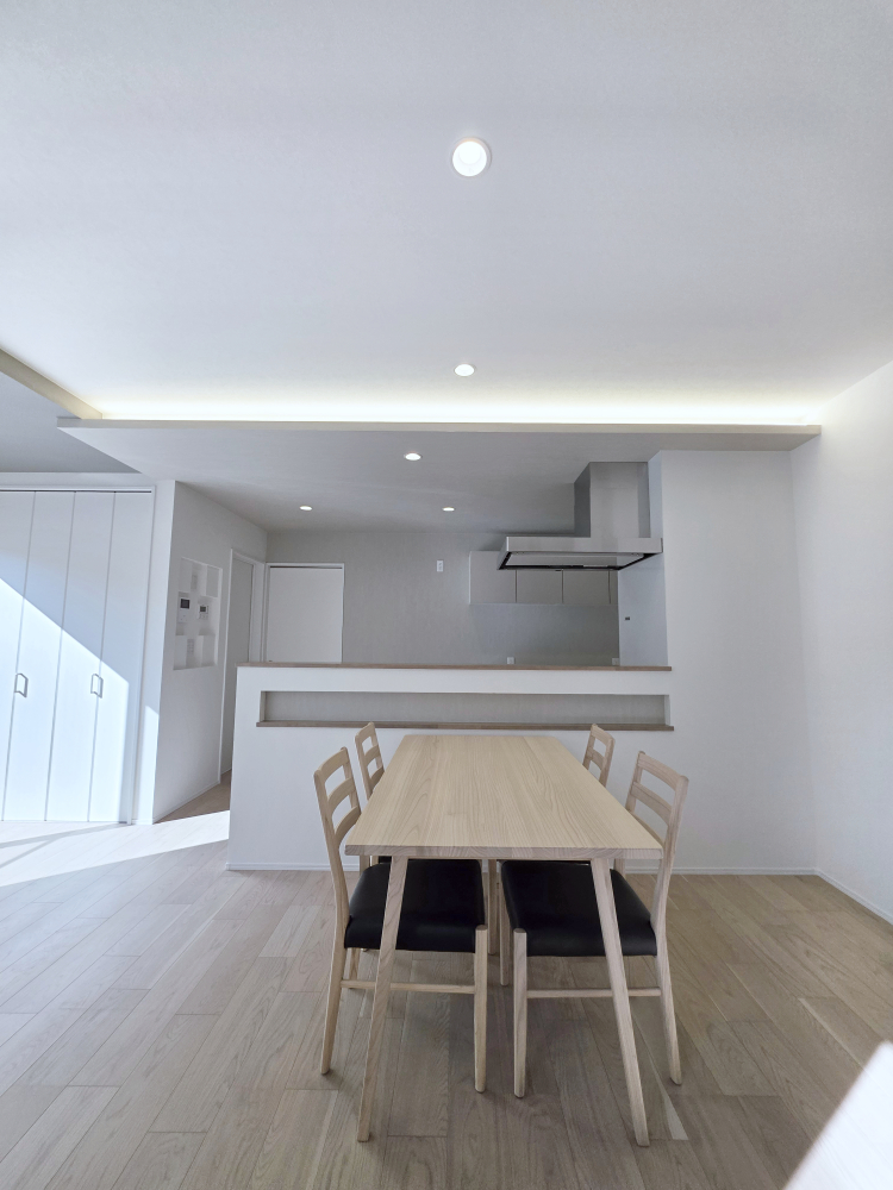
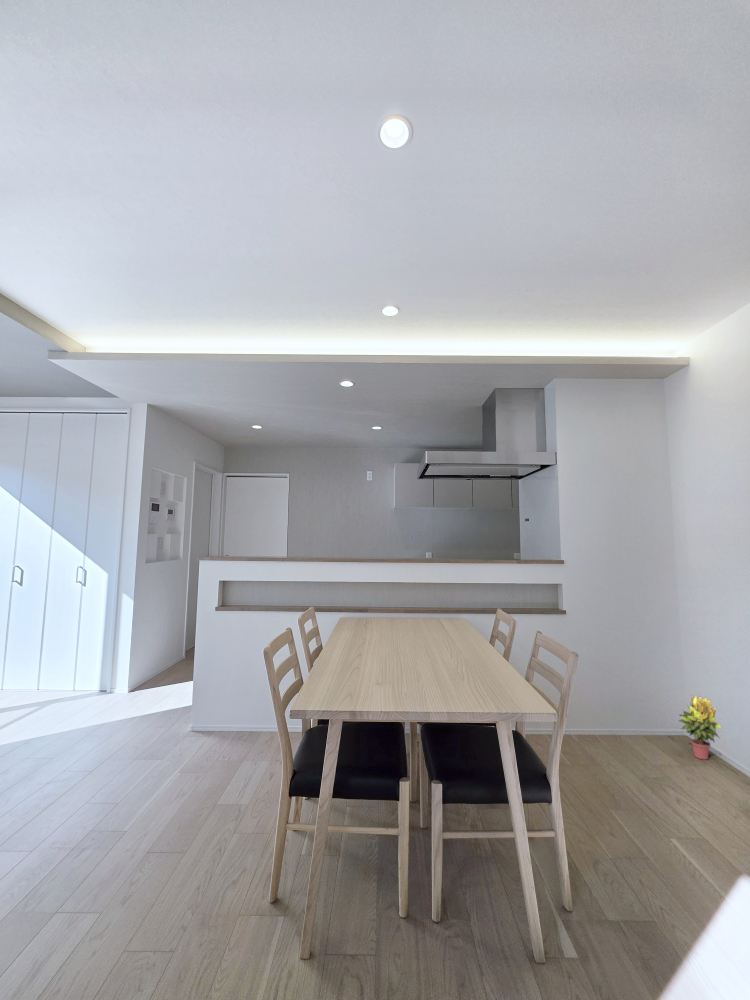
+ potted plant [677,694,723,761]
